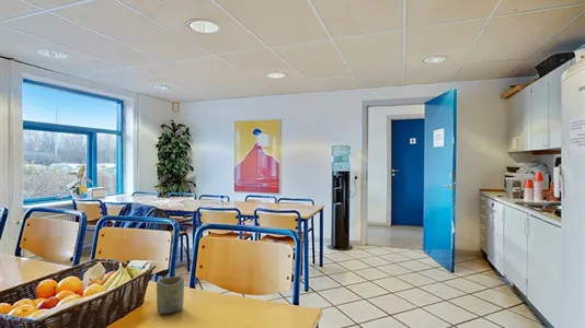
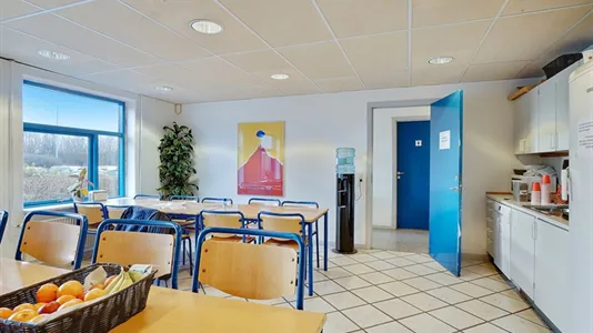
- cup [156,276,185,315]
